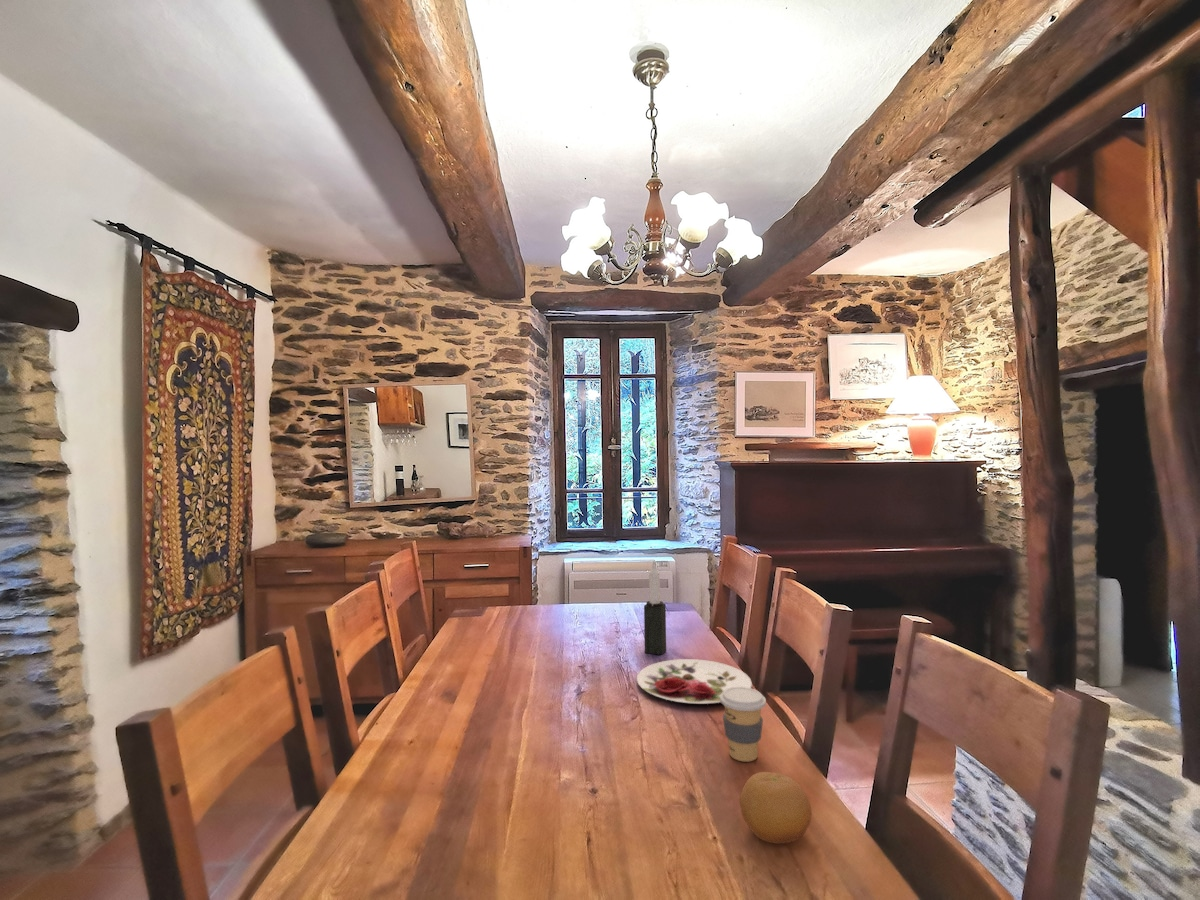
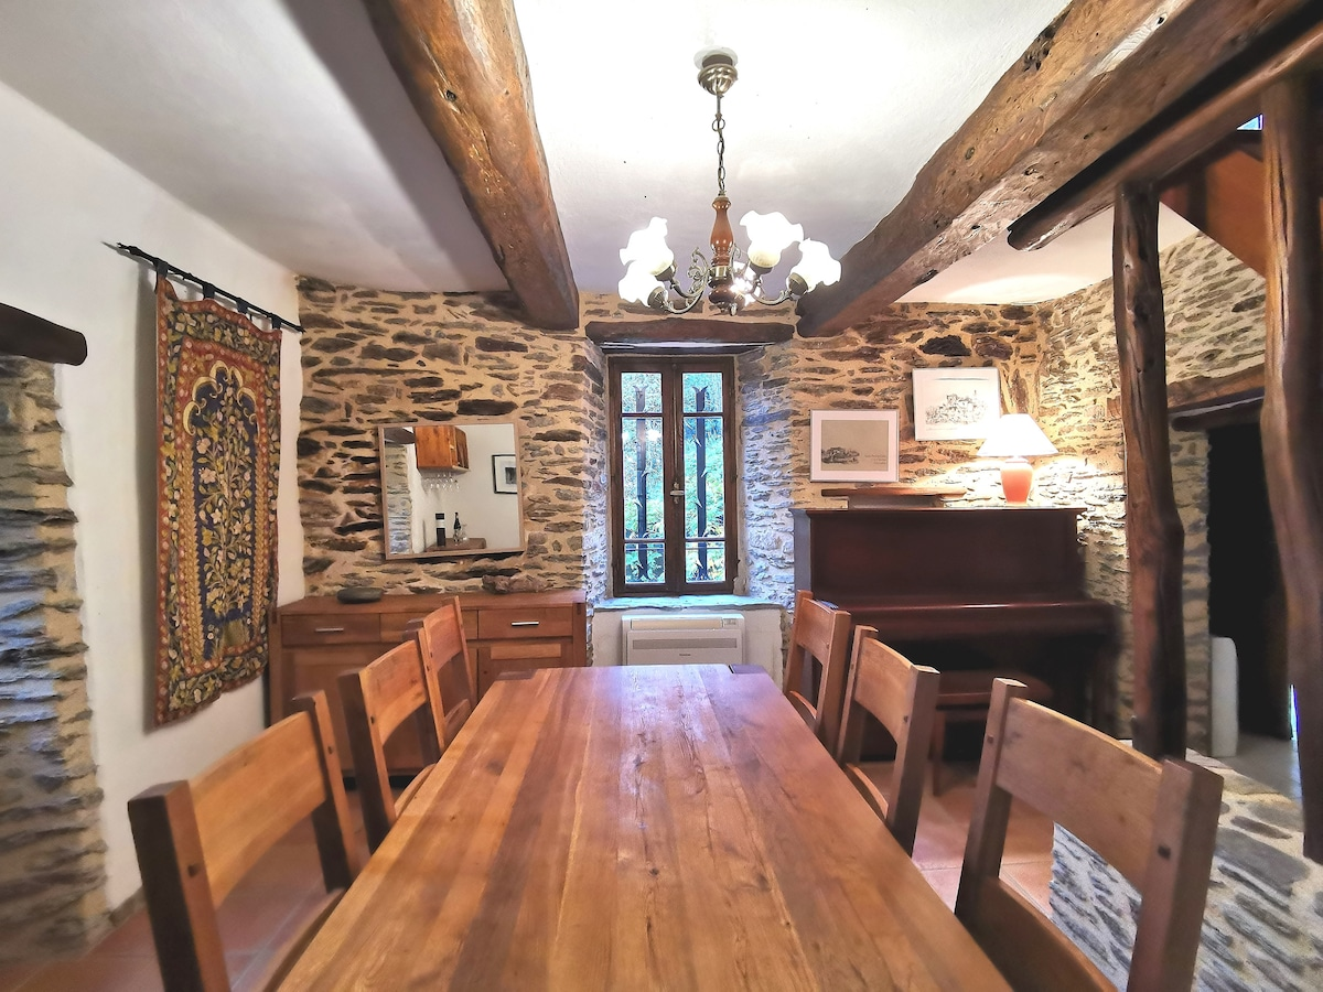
- candle [643,560,667,656]
- coffee cup [720,687,767,763]
- fruit [739,771,813,845]
- plate [636,658,753,705]
